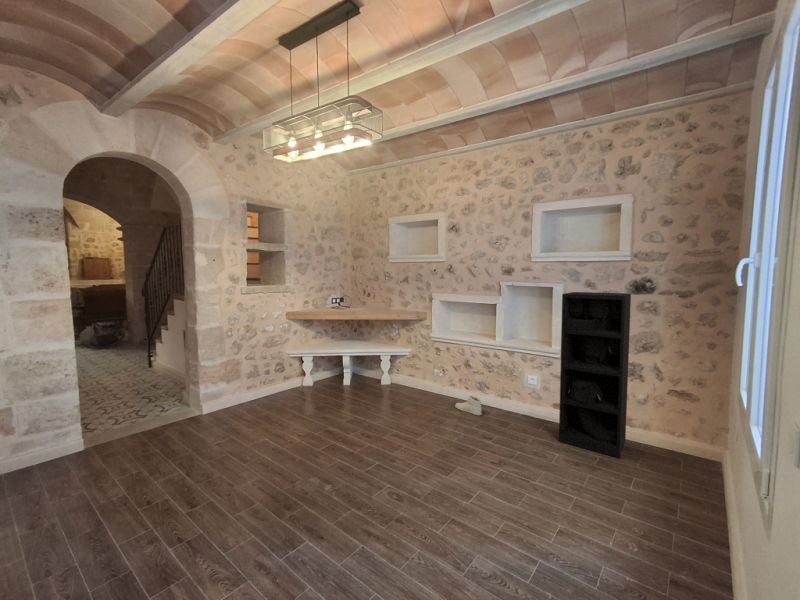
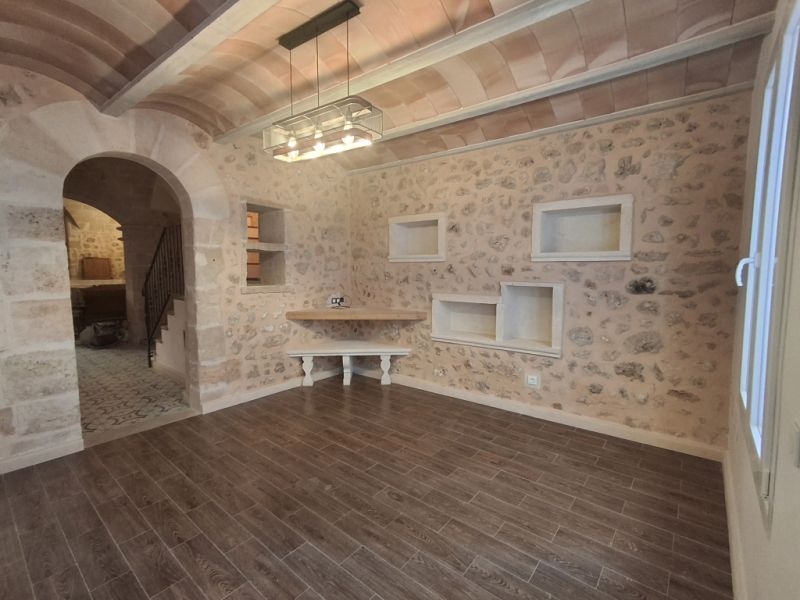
- sneaker [454,394,483,416]
- shelving unit [558,291,632,459]
